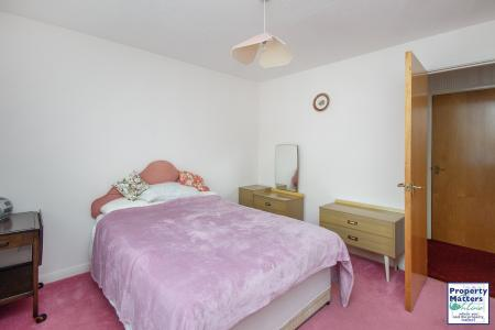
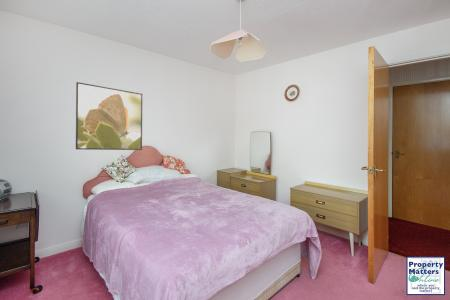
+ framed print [75,81,143,151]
